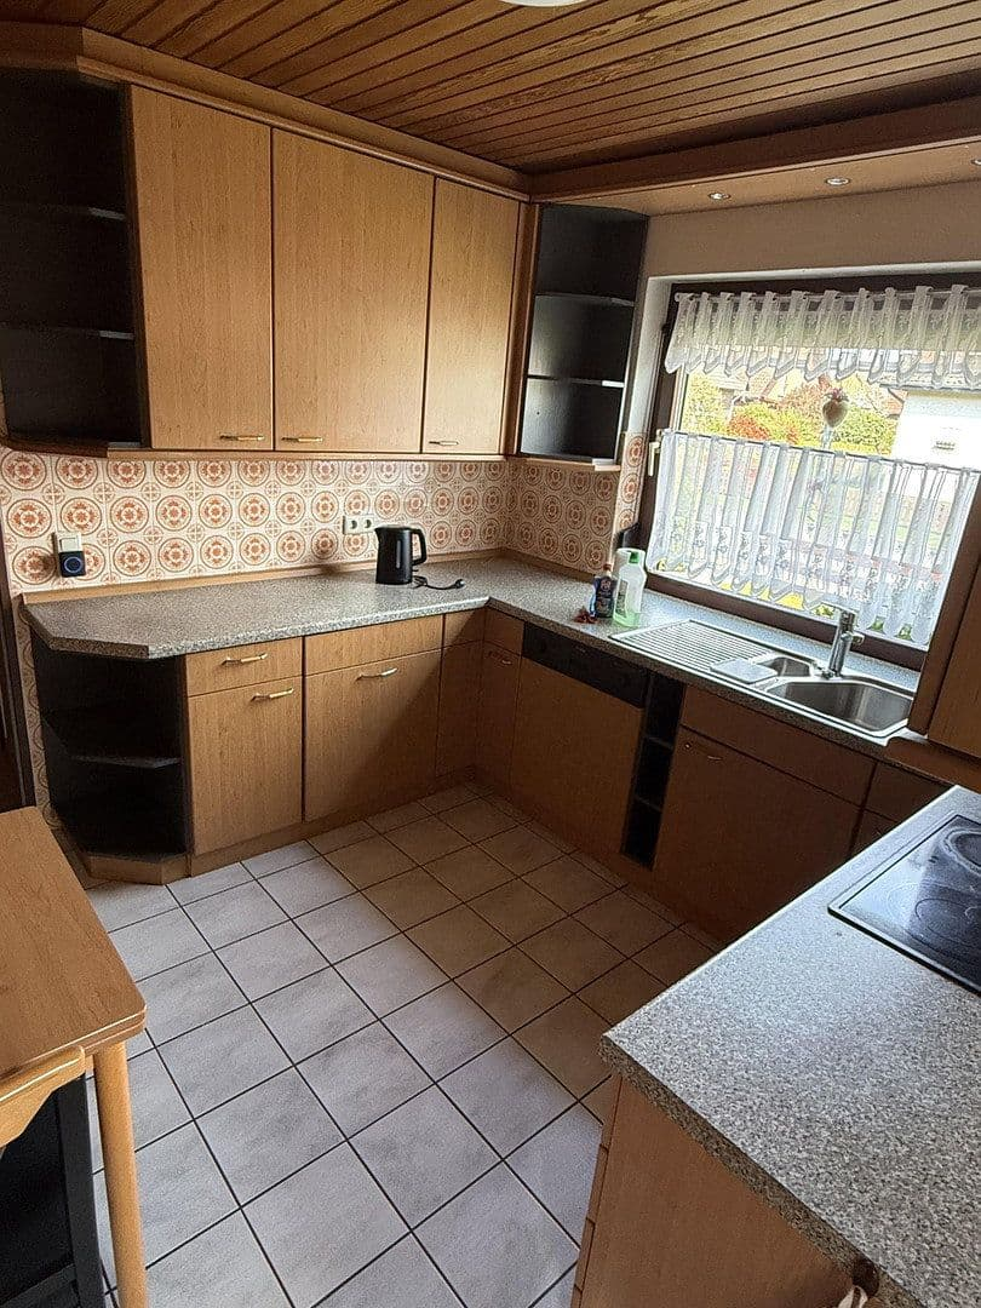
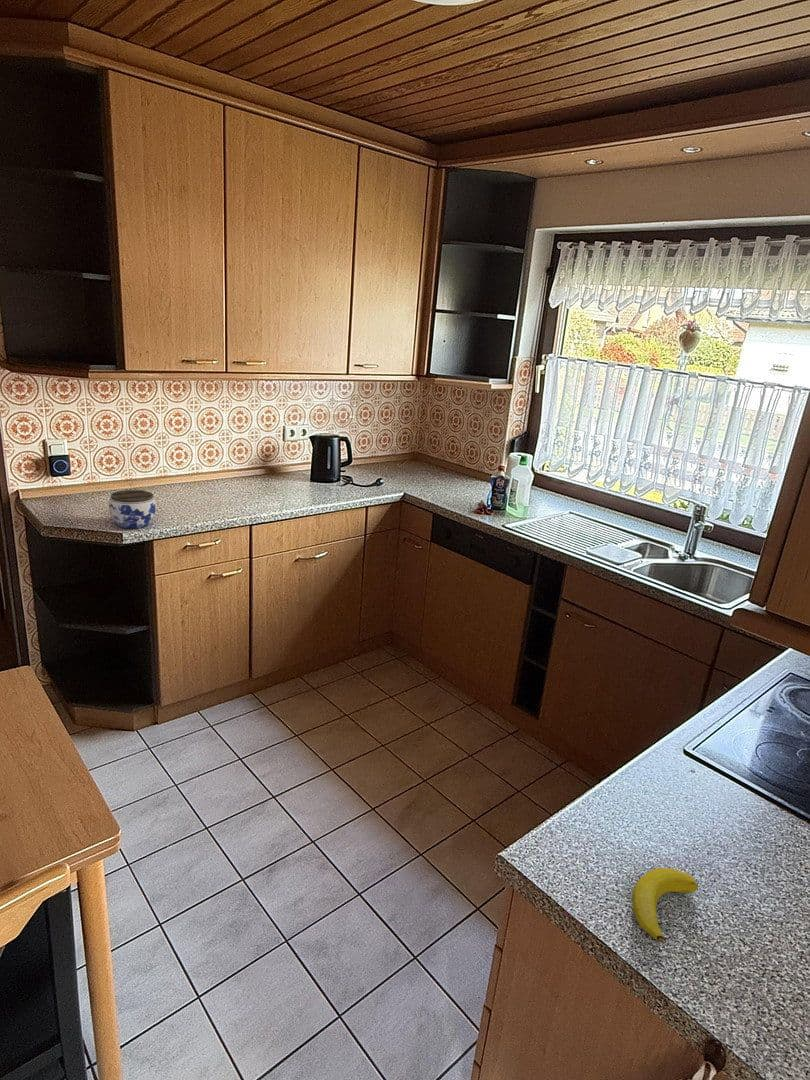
+ banana [632,867,699,943]
+ jar [108,489,157,530]
